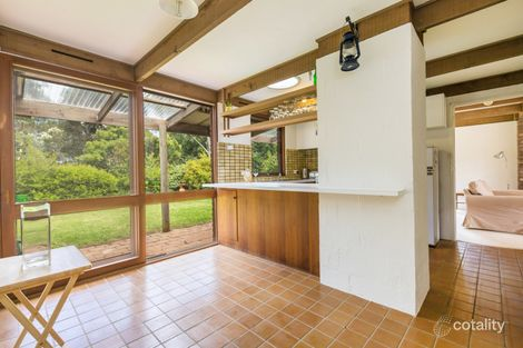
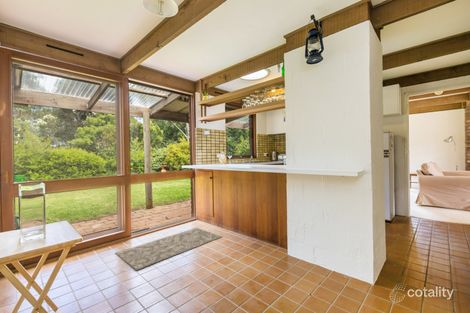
+ rug [114,227,224,271]
